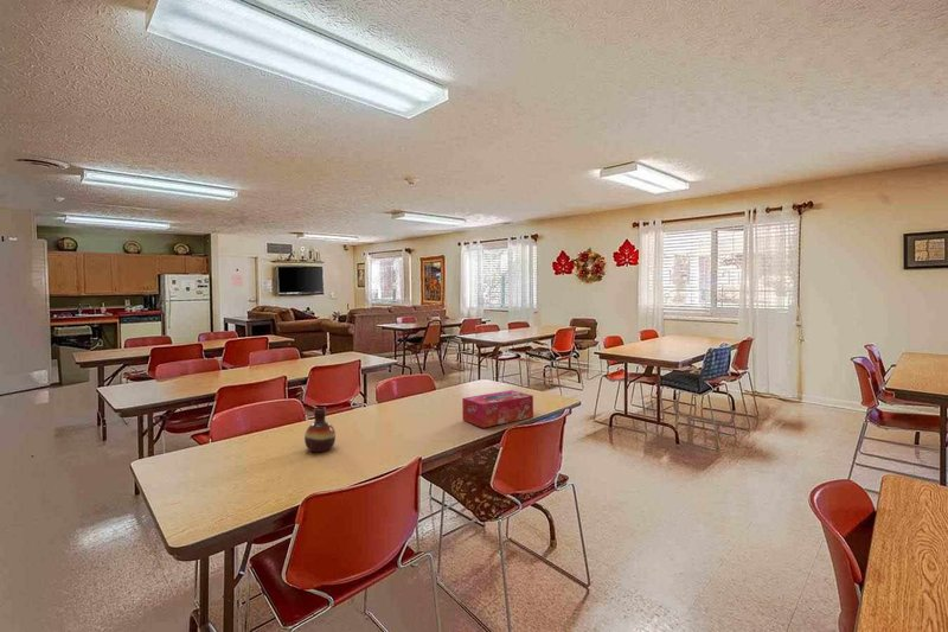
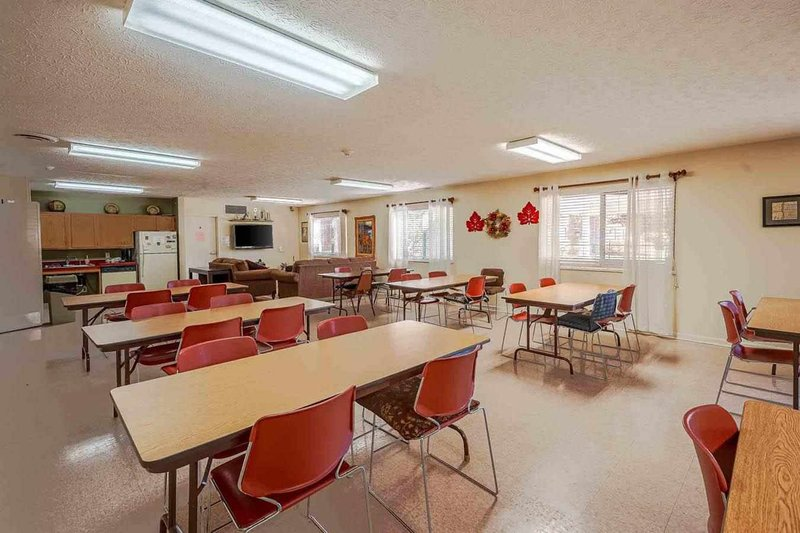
- vase [303,406,337,453]
- tissue box [461,389,534,429]
